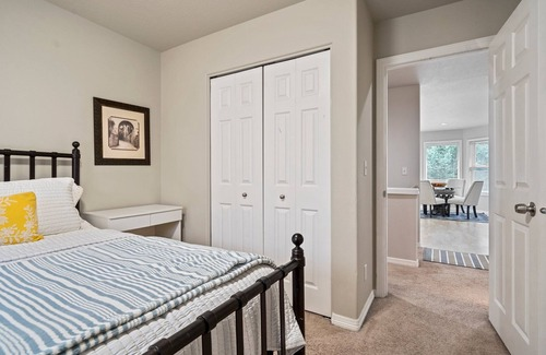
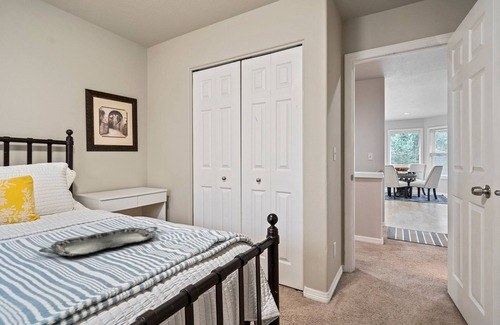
+ serving tray [38,226,158,257]
